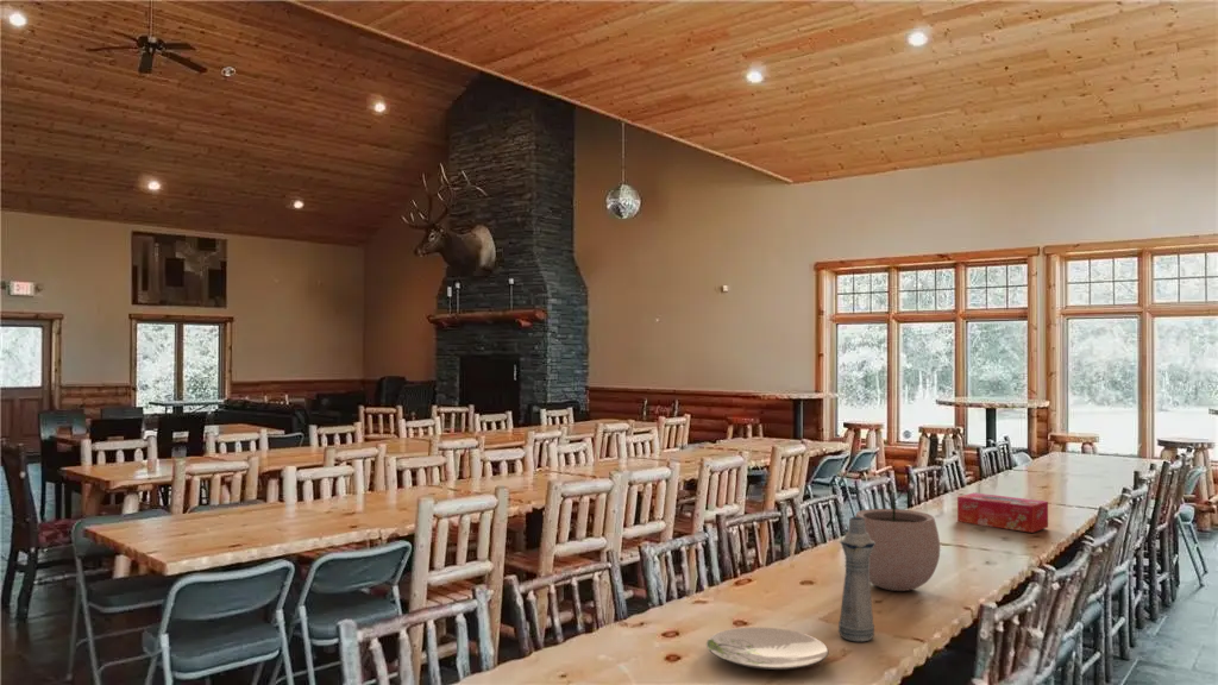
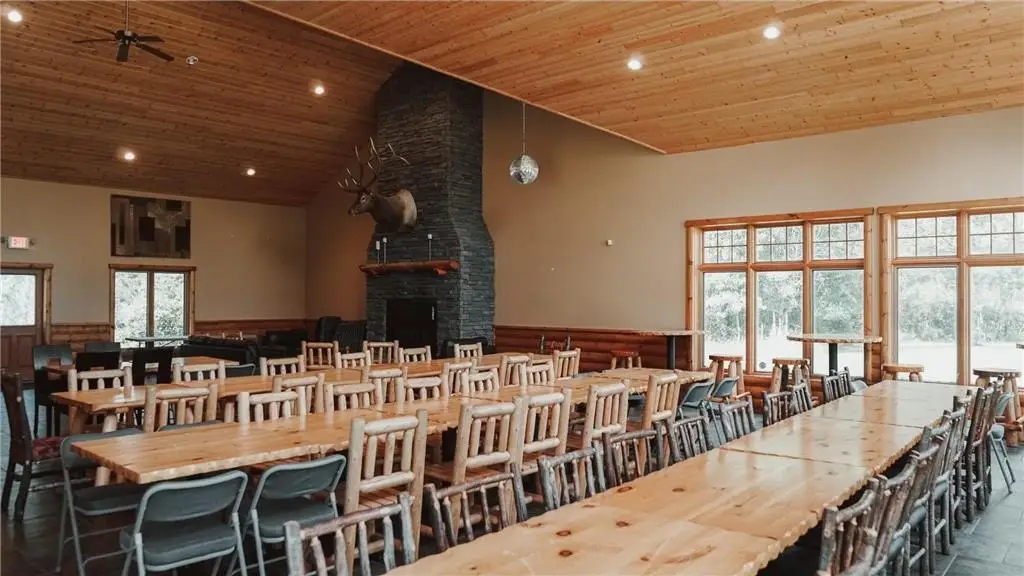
- bottle [837,516,875,642]
- plate [705,626,829,671]
- plant pot [854,480,941,592]
- tissue box [956,491,1049,534]
